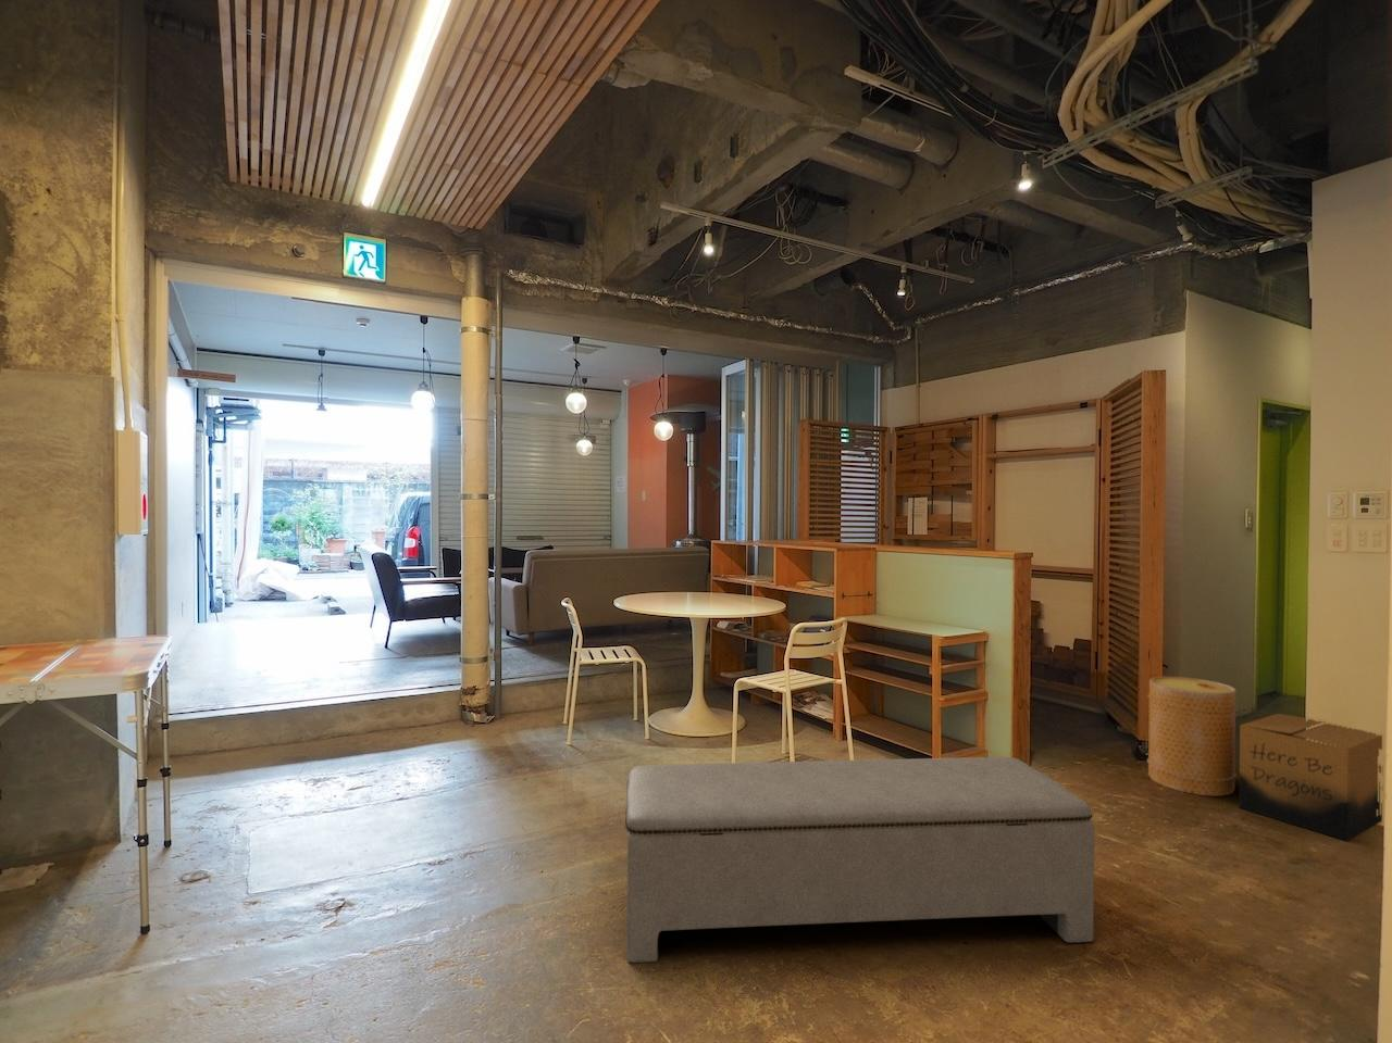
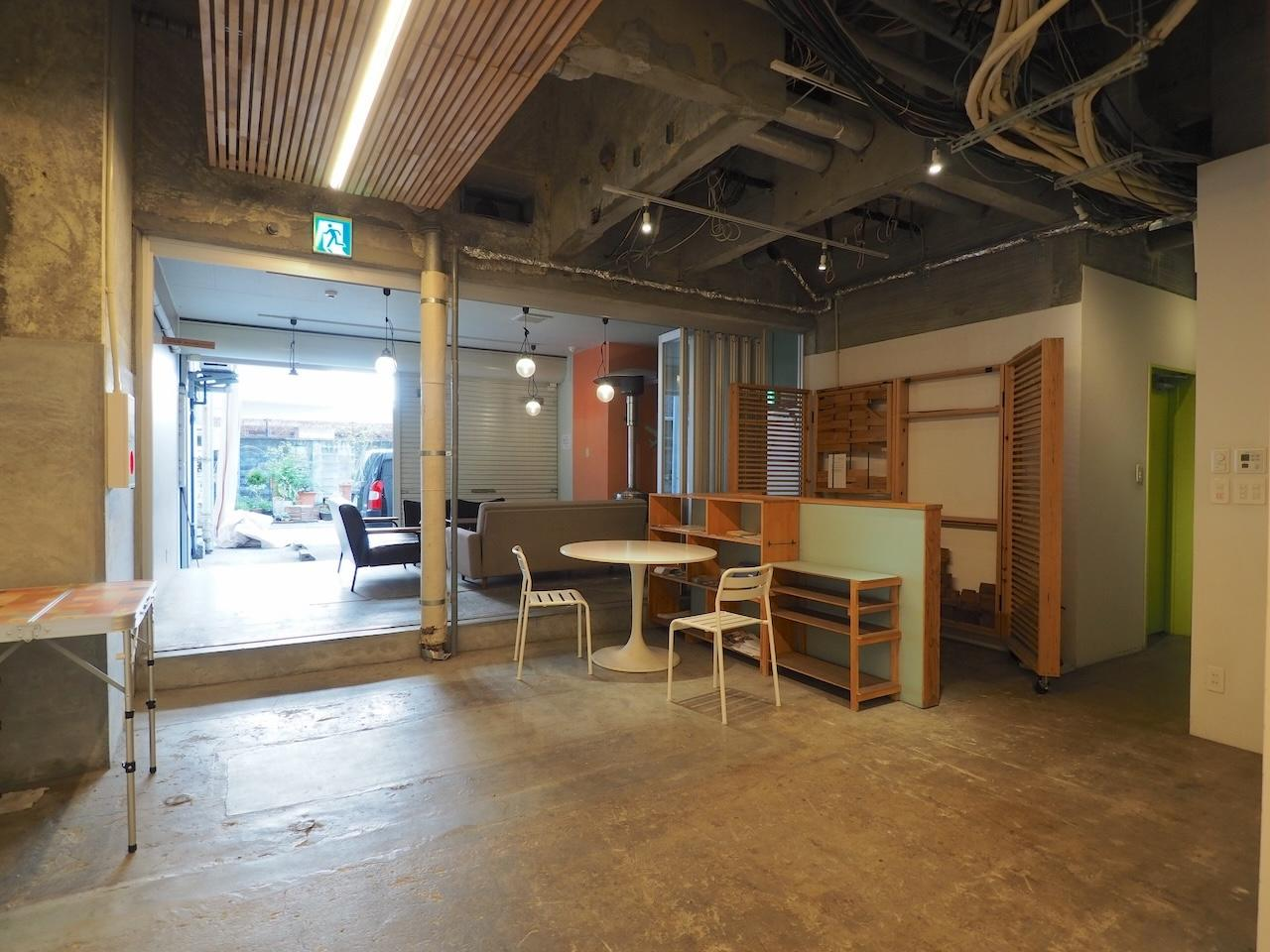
- cardboard box [1237,713,1384,843]
- basket [1146,676,1239,798]
- bench [625,756,1095,964]
